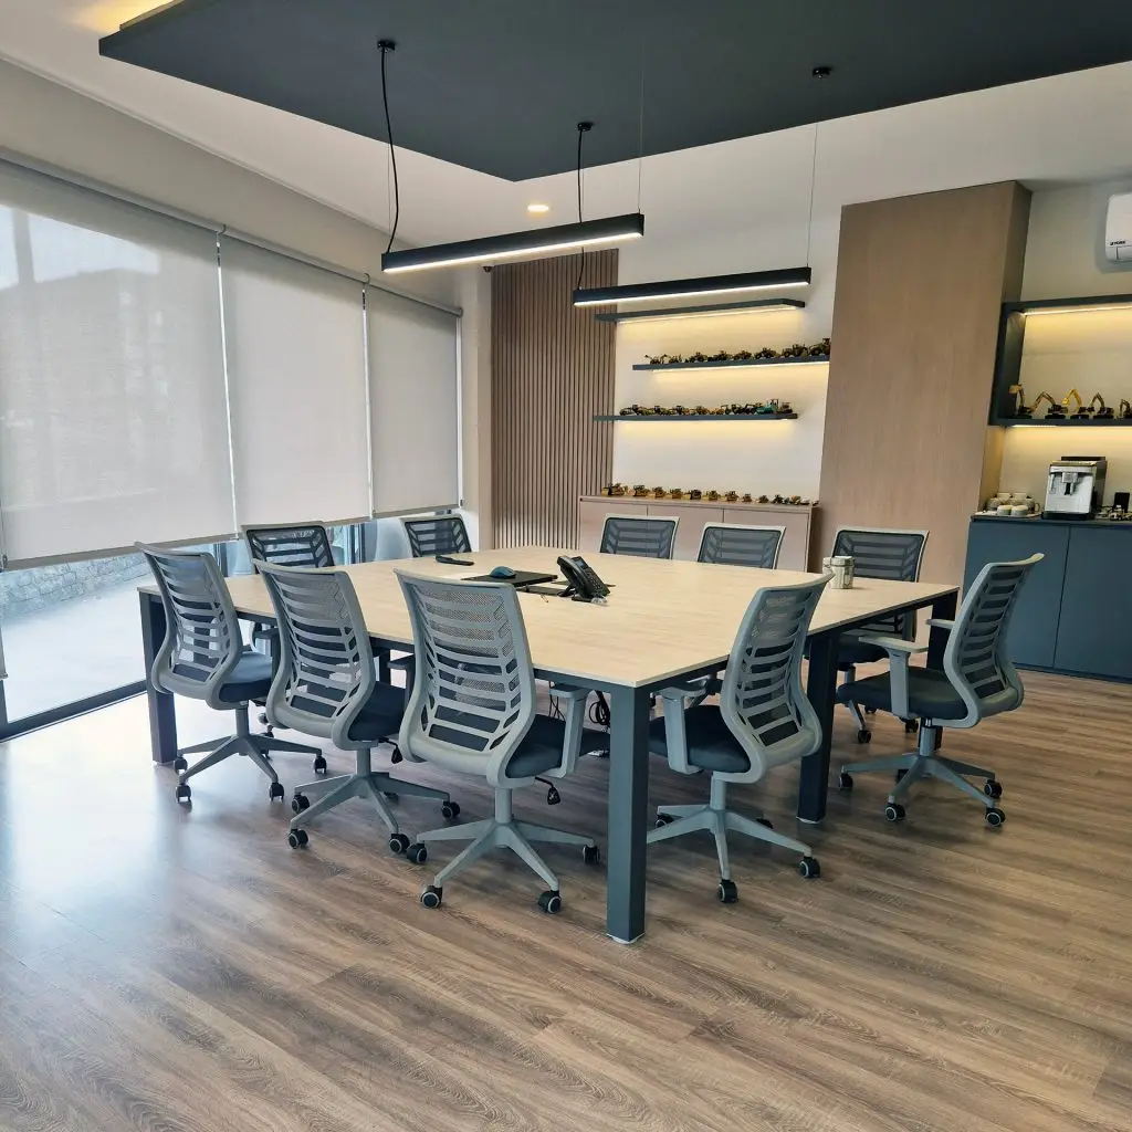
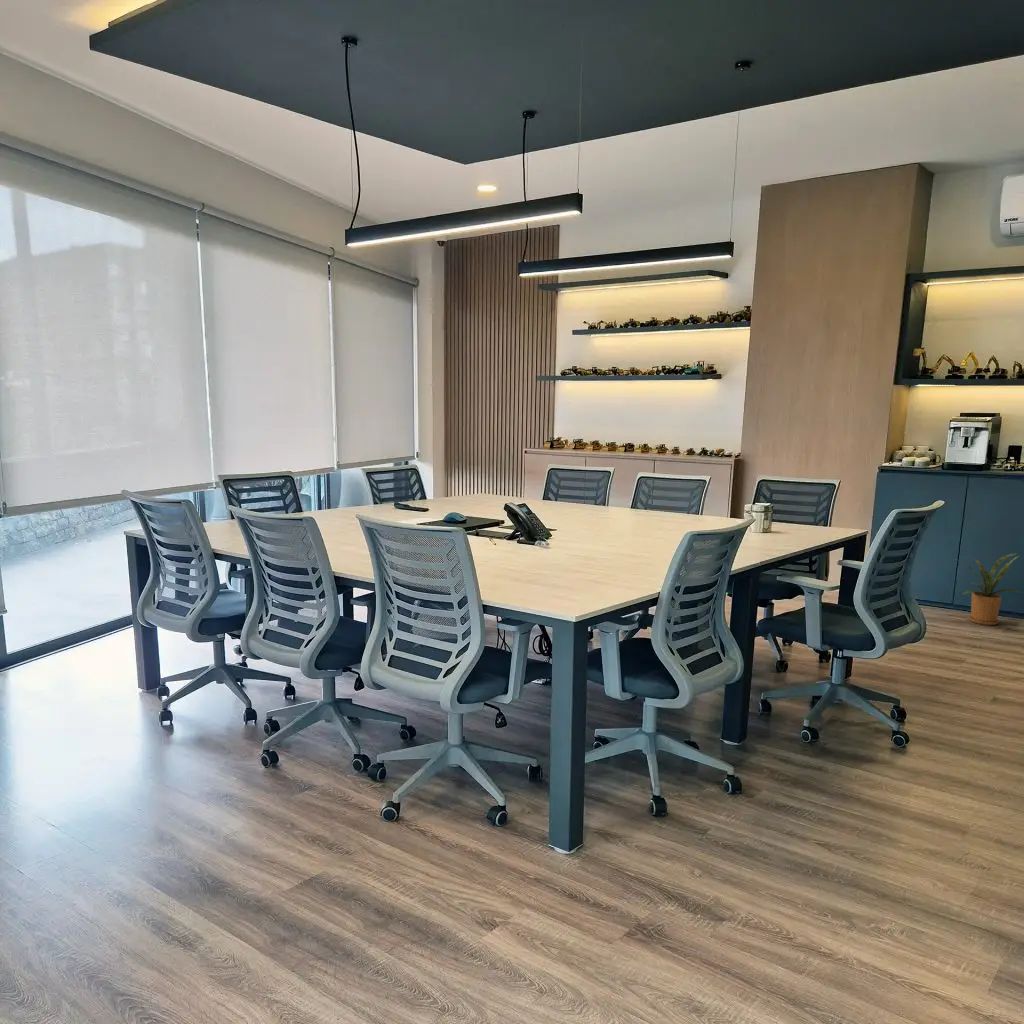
+ house plant [953,552,1024,626]
